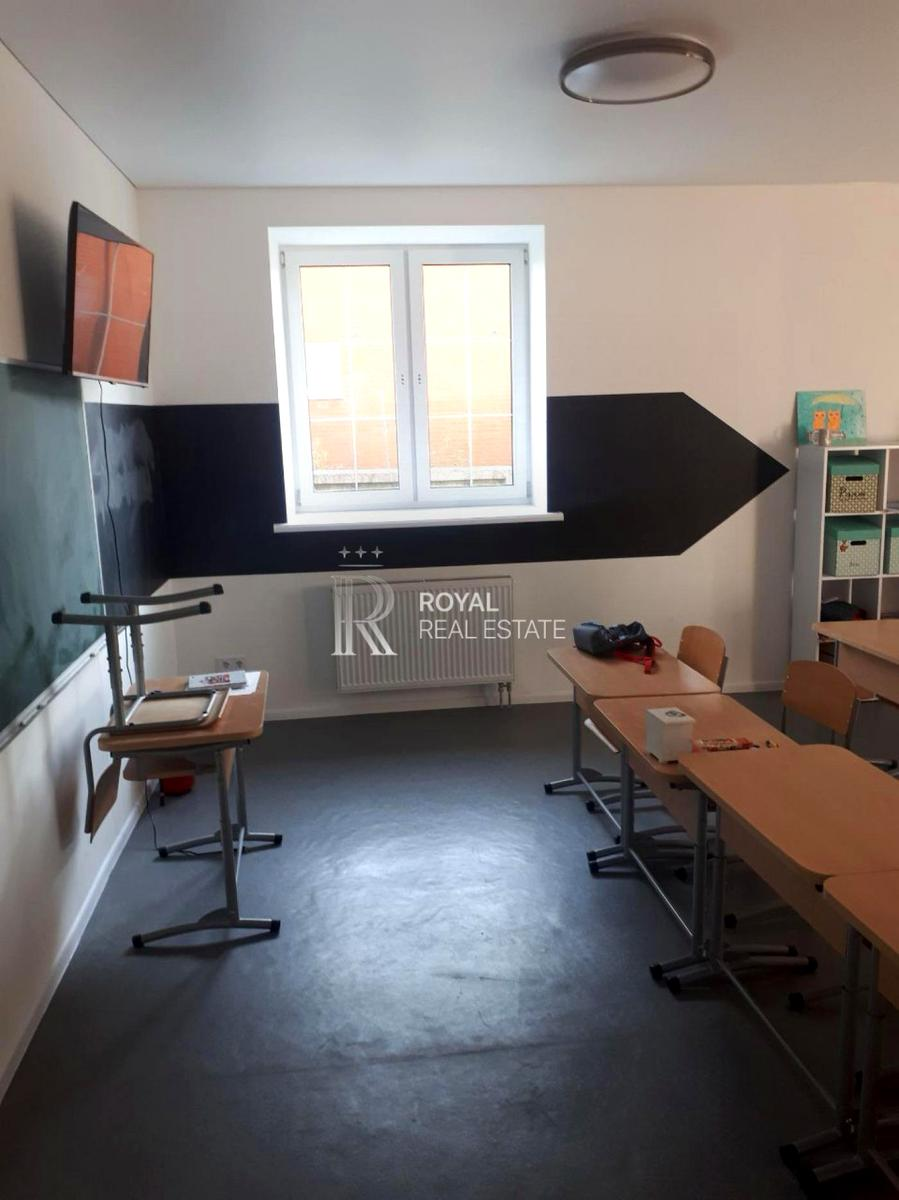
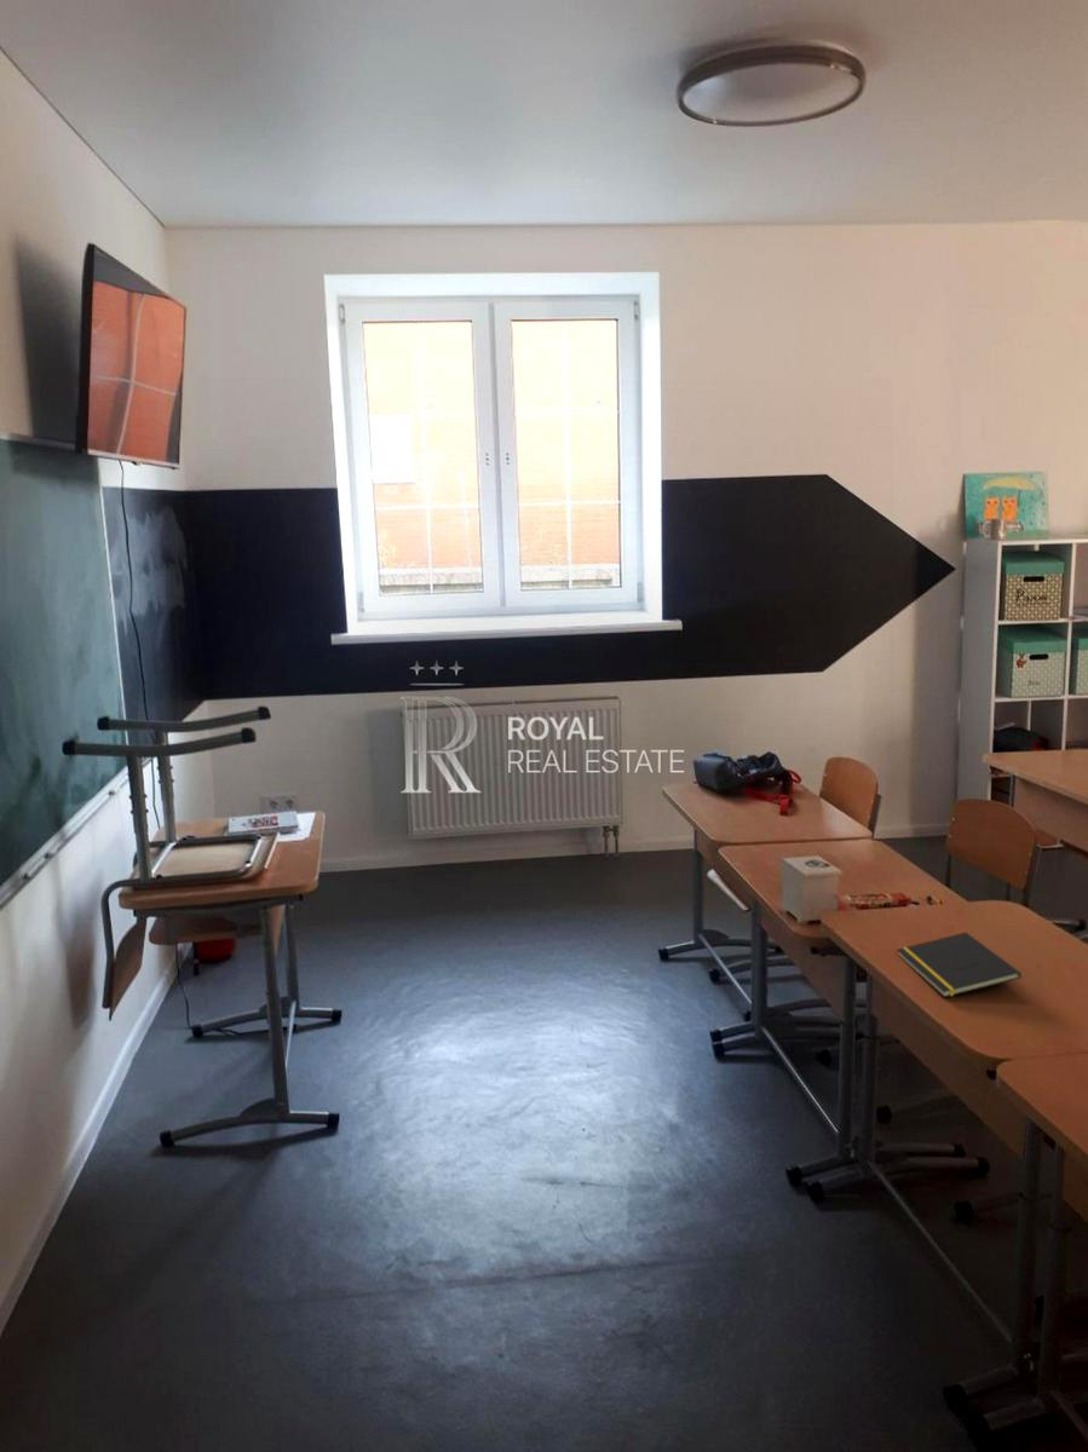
+ notepad [896,932,1023,998]
